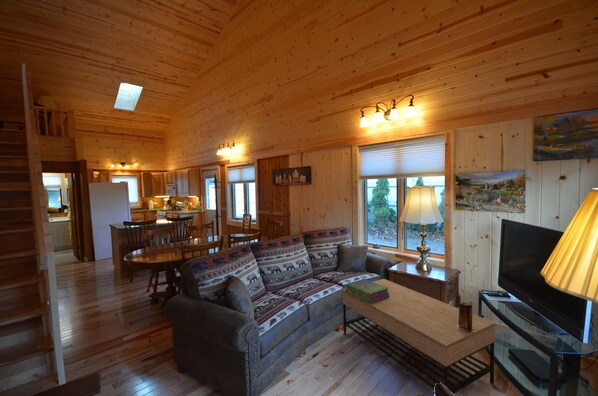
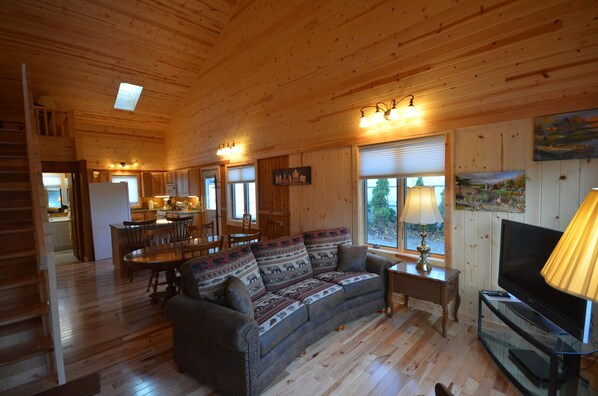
- coffee table [341,278,496,395]
- stack of books [344,278,390,304]
- decorative box [457,301,474,332]
